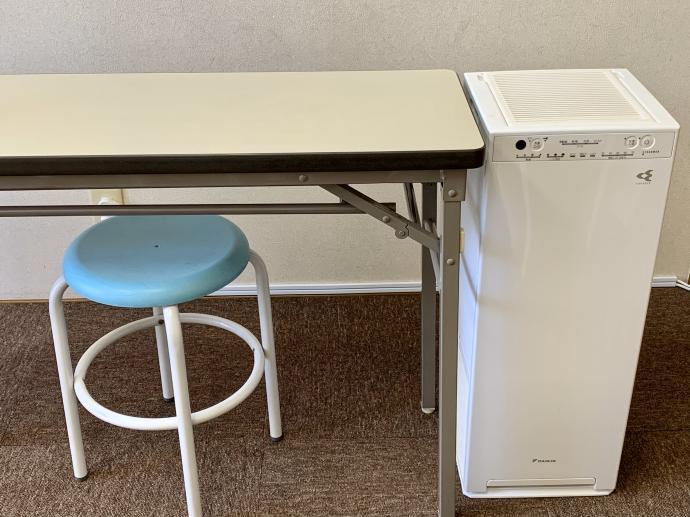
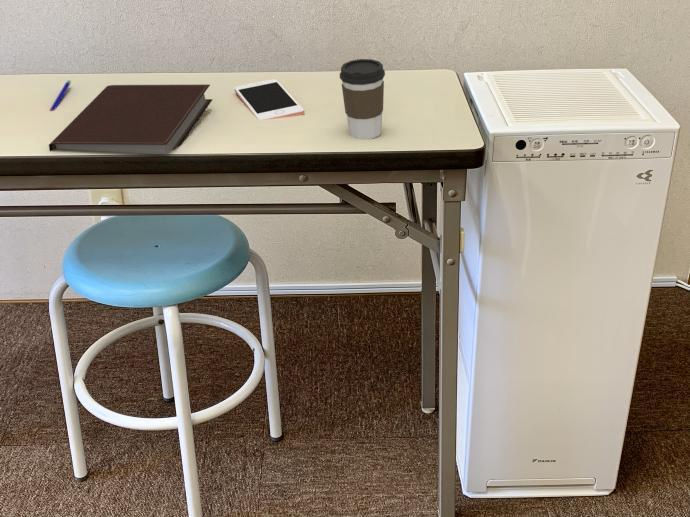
+ cell phone [233,78,305,121]
+ pen [49,79,72,112]
+ coffee cup [339,58,386,140]
+ notebook [48,83,213,155]
